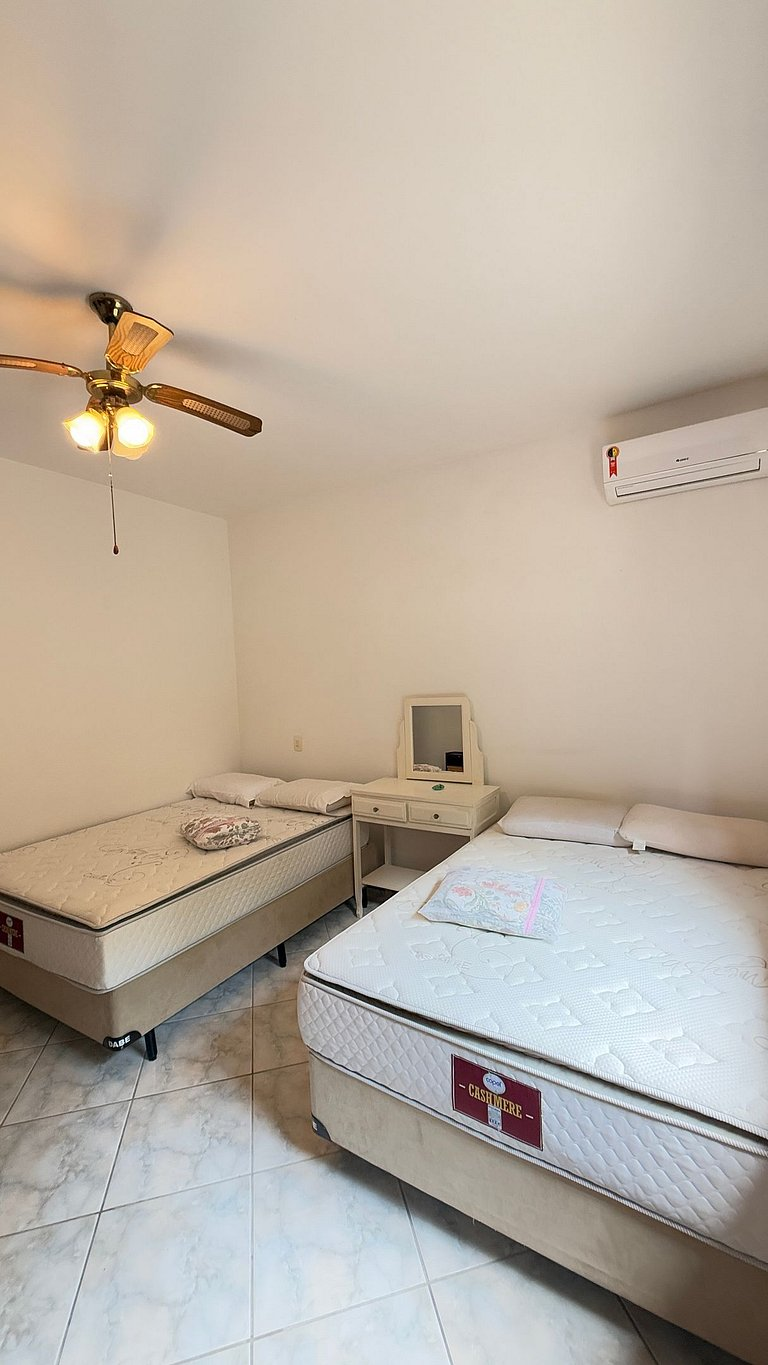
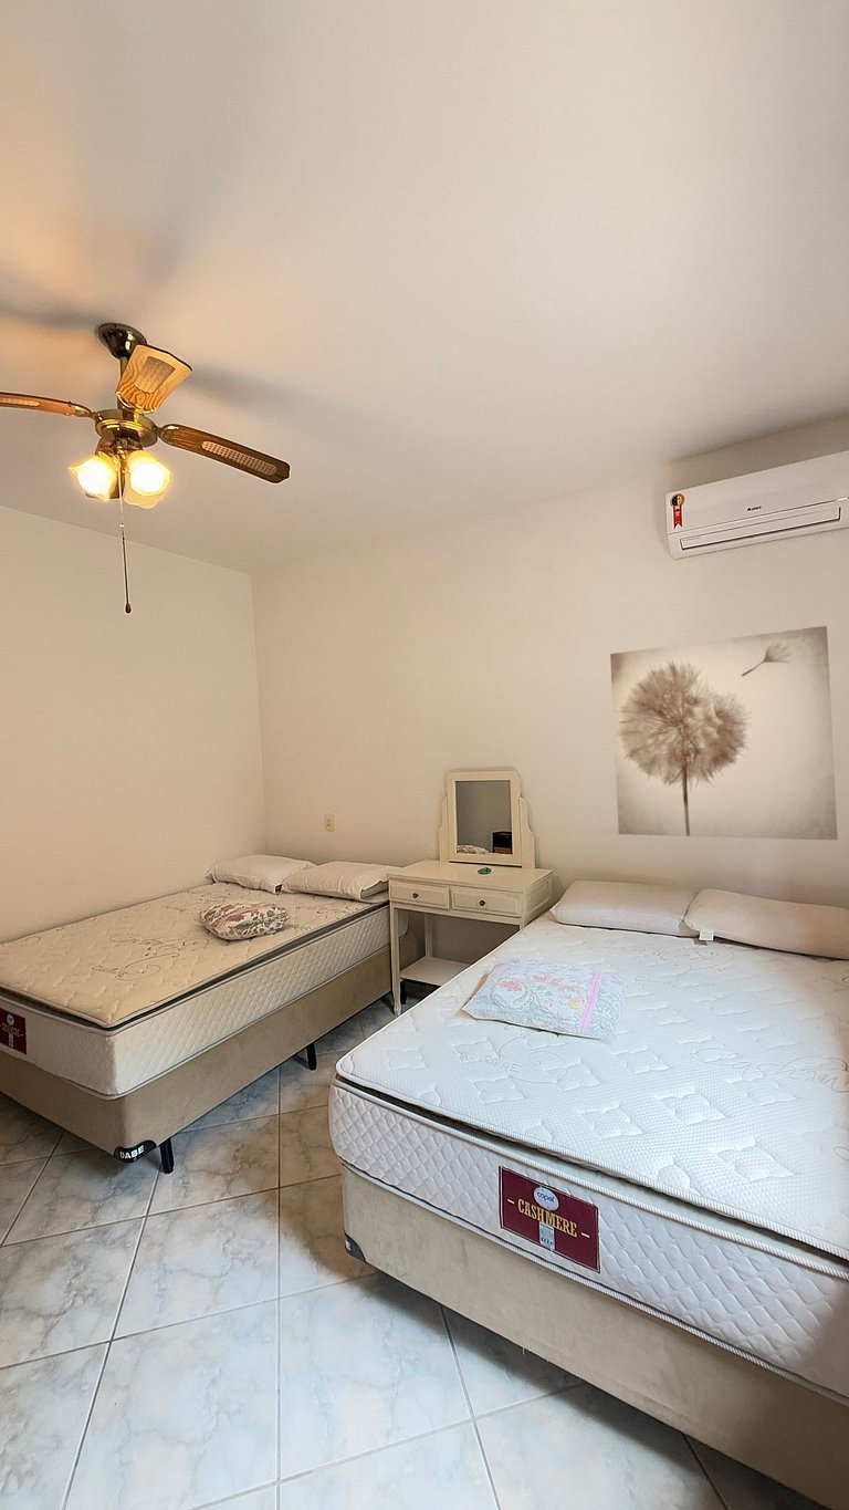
+ wall art [609,625,839,841]
